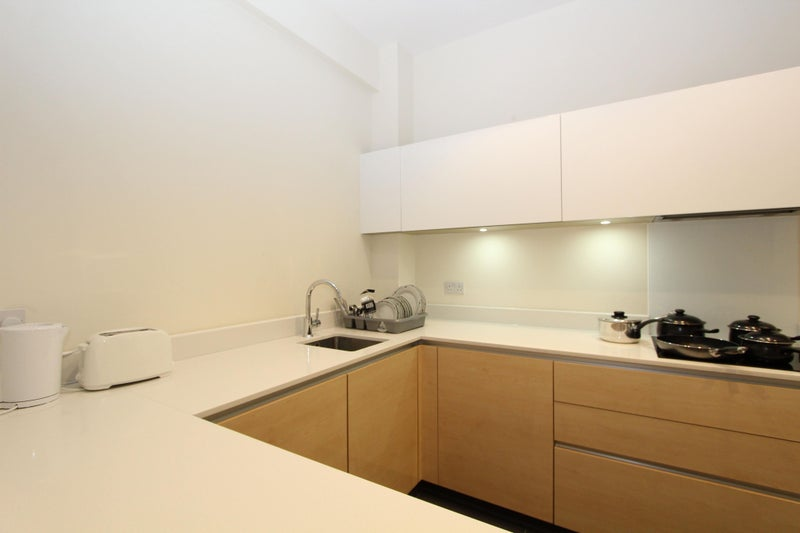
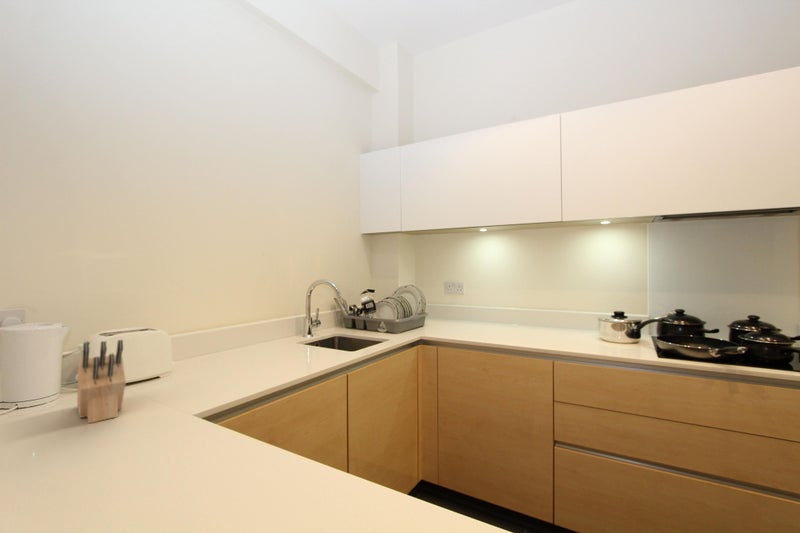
+ knife block [76,339,127,424]
